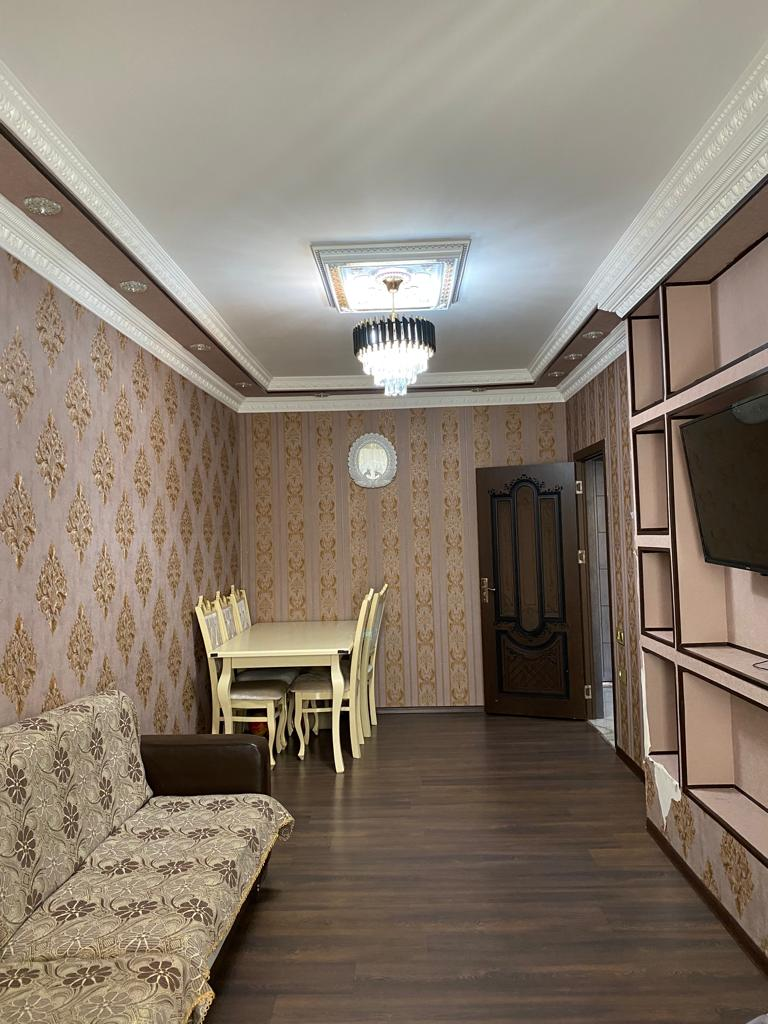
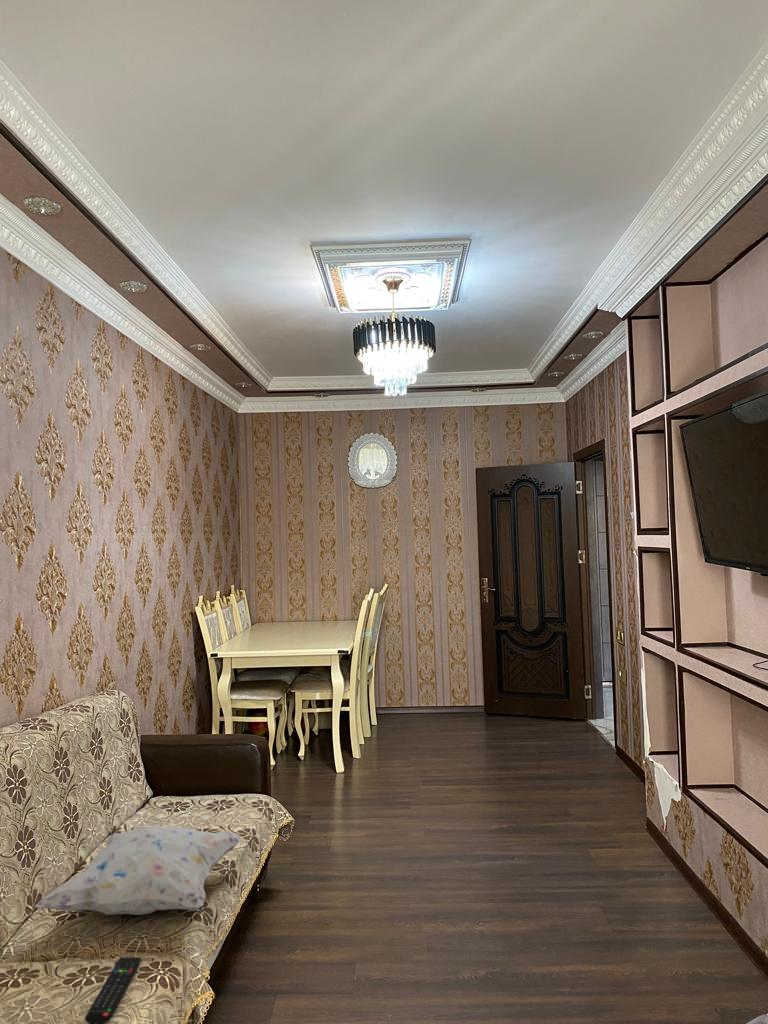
+ remote control [84,956,142,1024]
+ decorative pillow [35,825,242,916]
